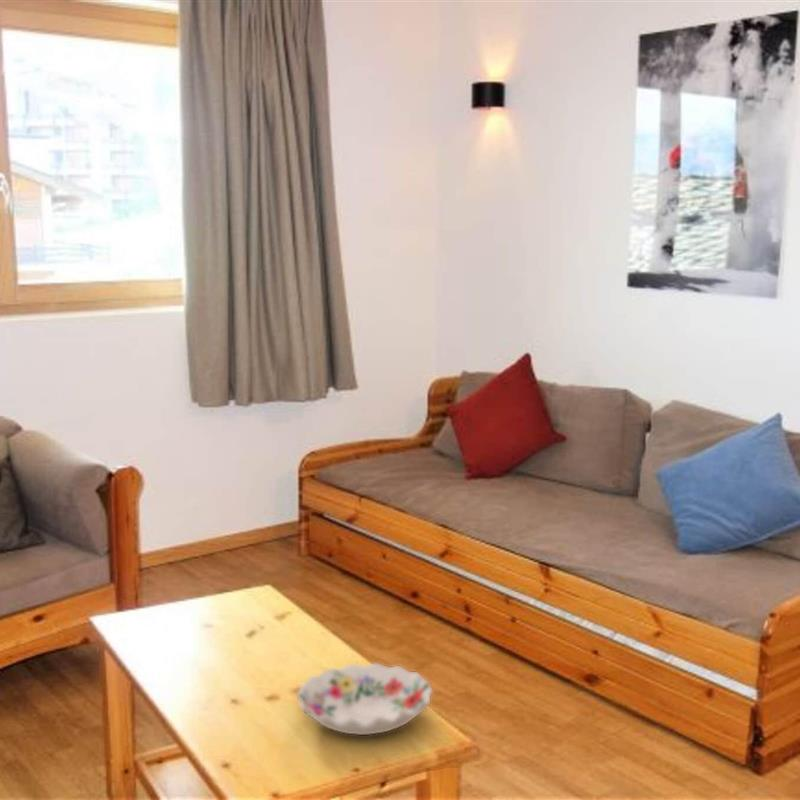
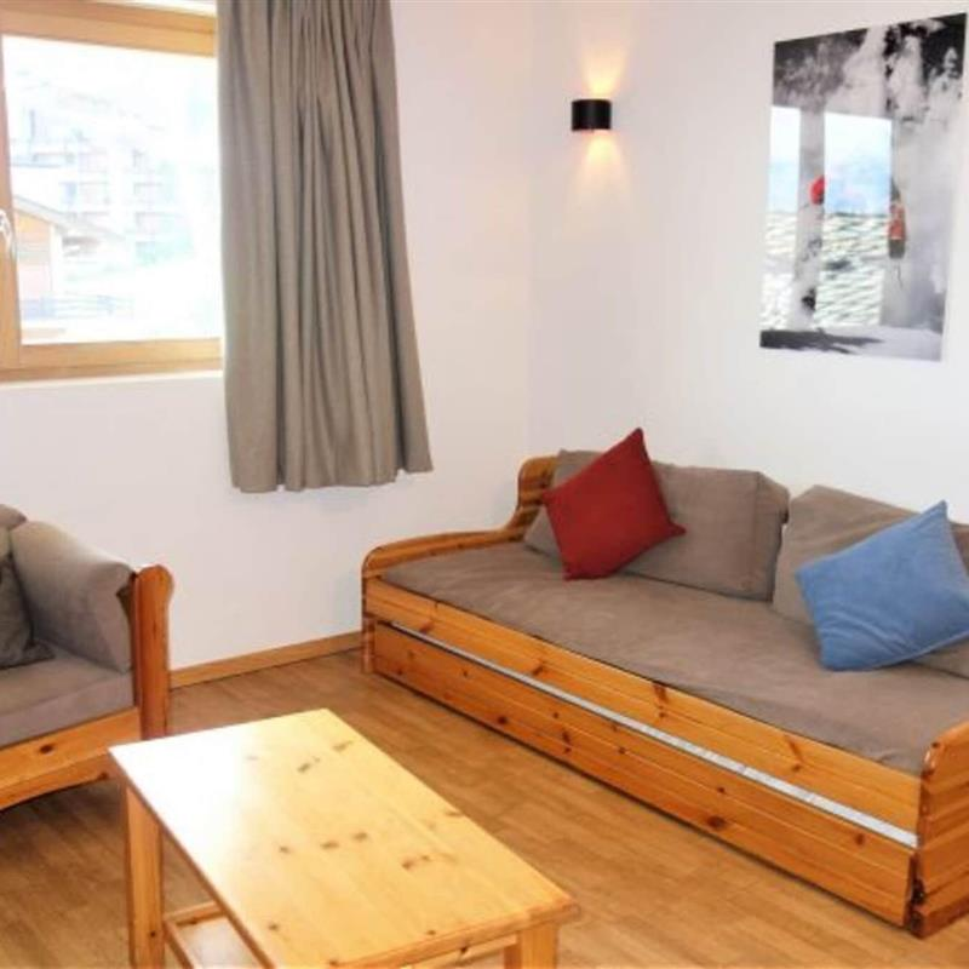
- decorative bowl [296,662,434,736]
